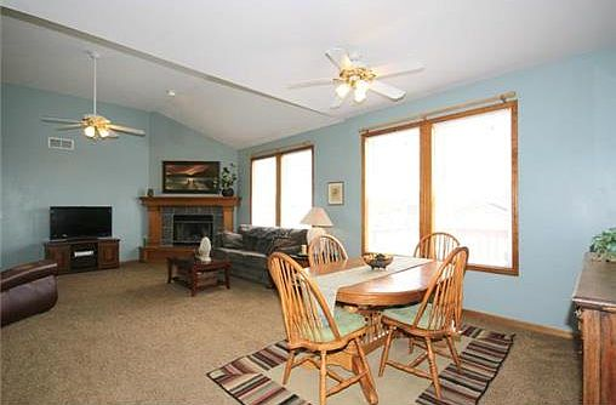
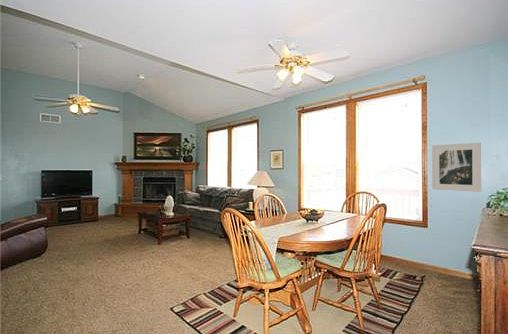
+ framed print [431,142,482,193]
